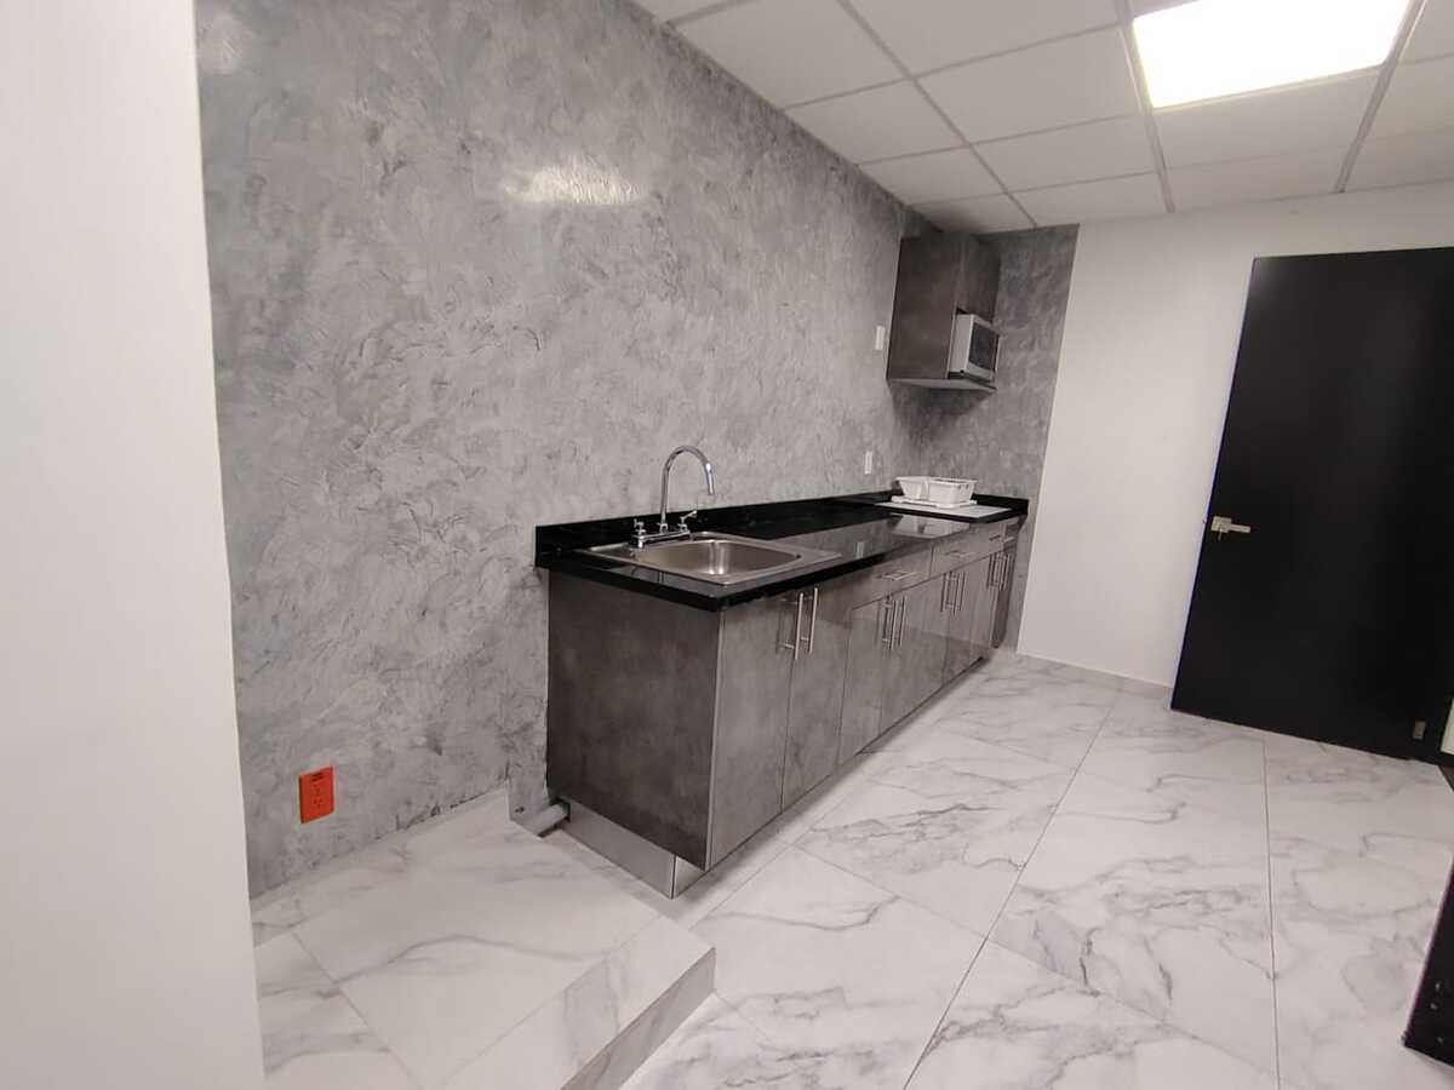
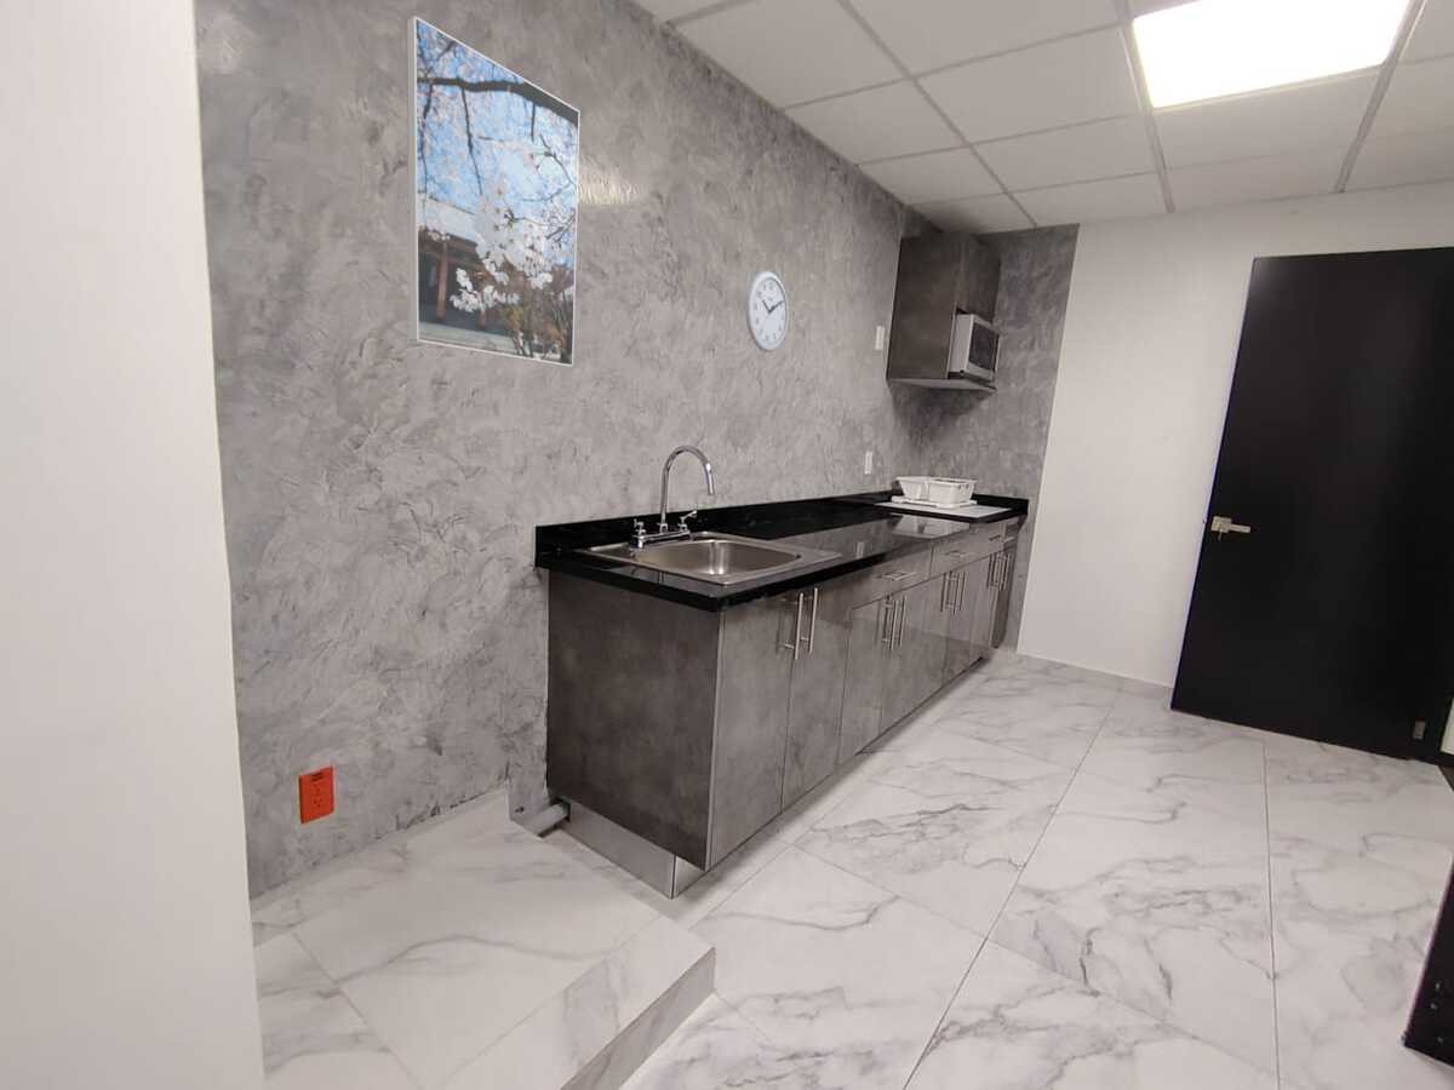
+ wall clock [745,269,789,354]
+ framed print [405,15,582,368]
